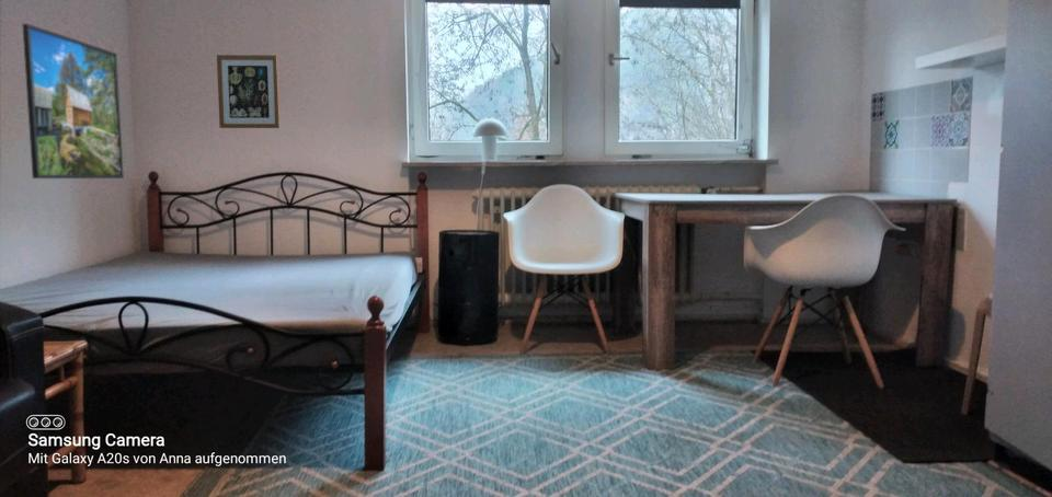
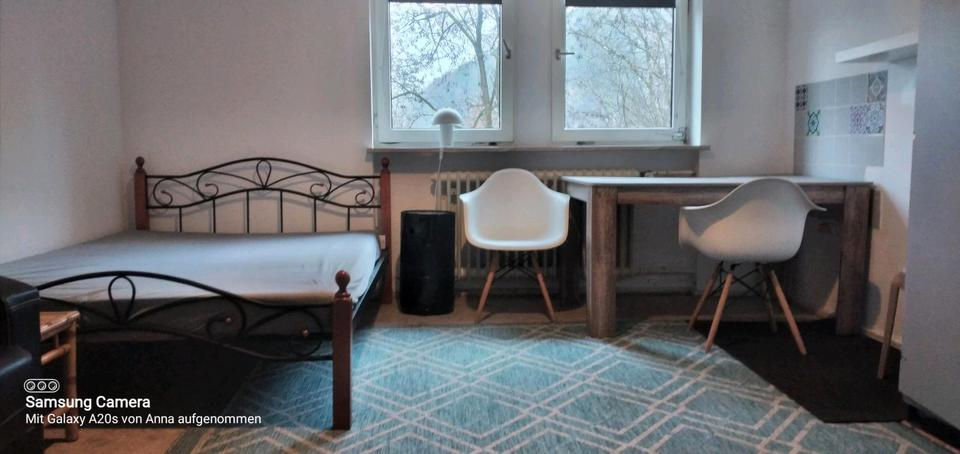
- wall art [216,54,281,129]
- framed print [22,23,125,180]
